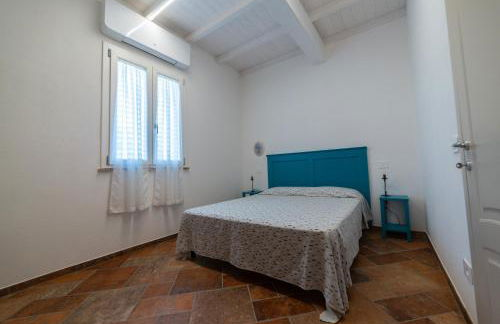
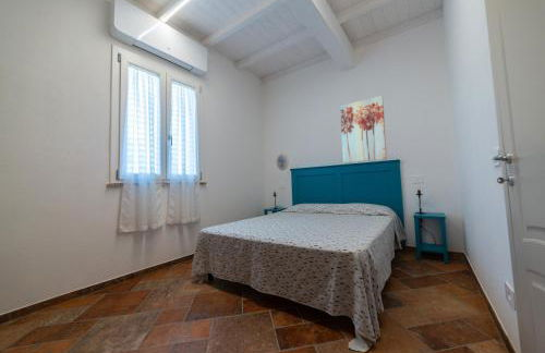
+ wall art [339,95,388,165]
